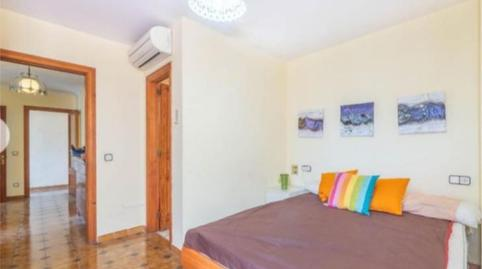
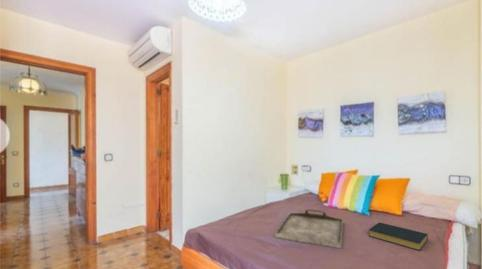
+ hardback book [368,221,429,252]
+ serving tray [274,208,344,249]
